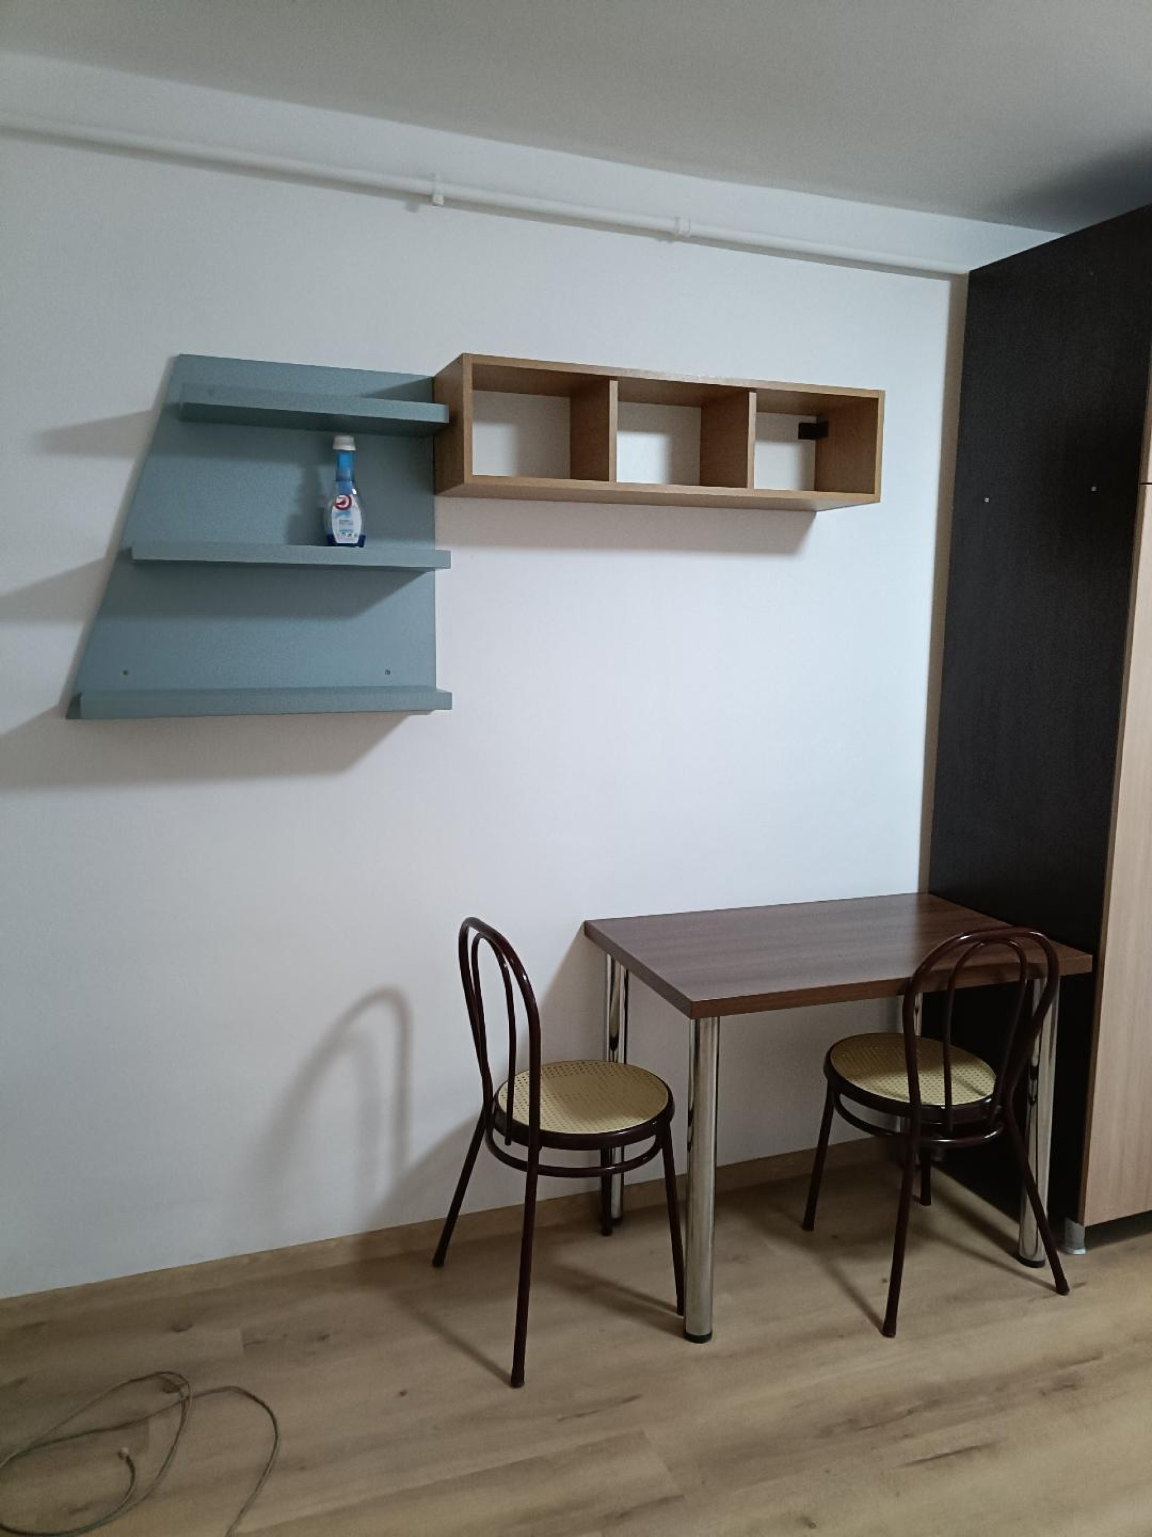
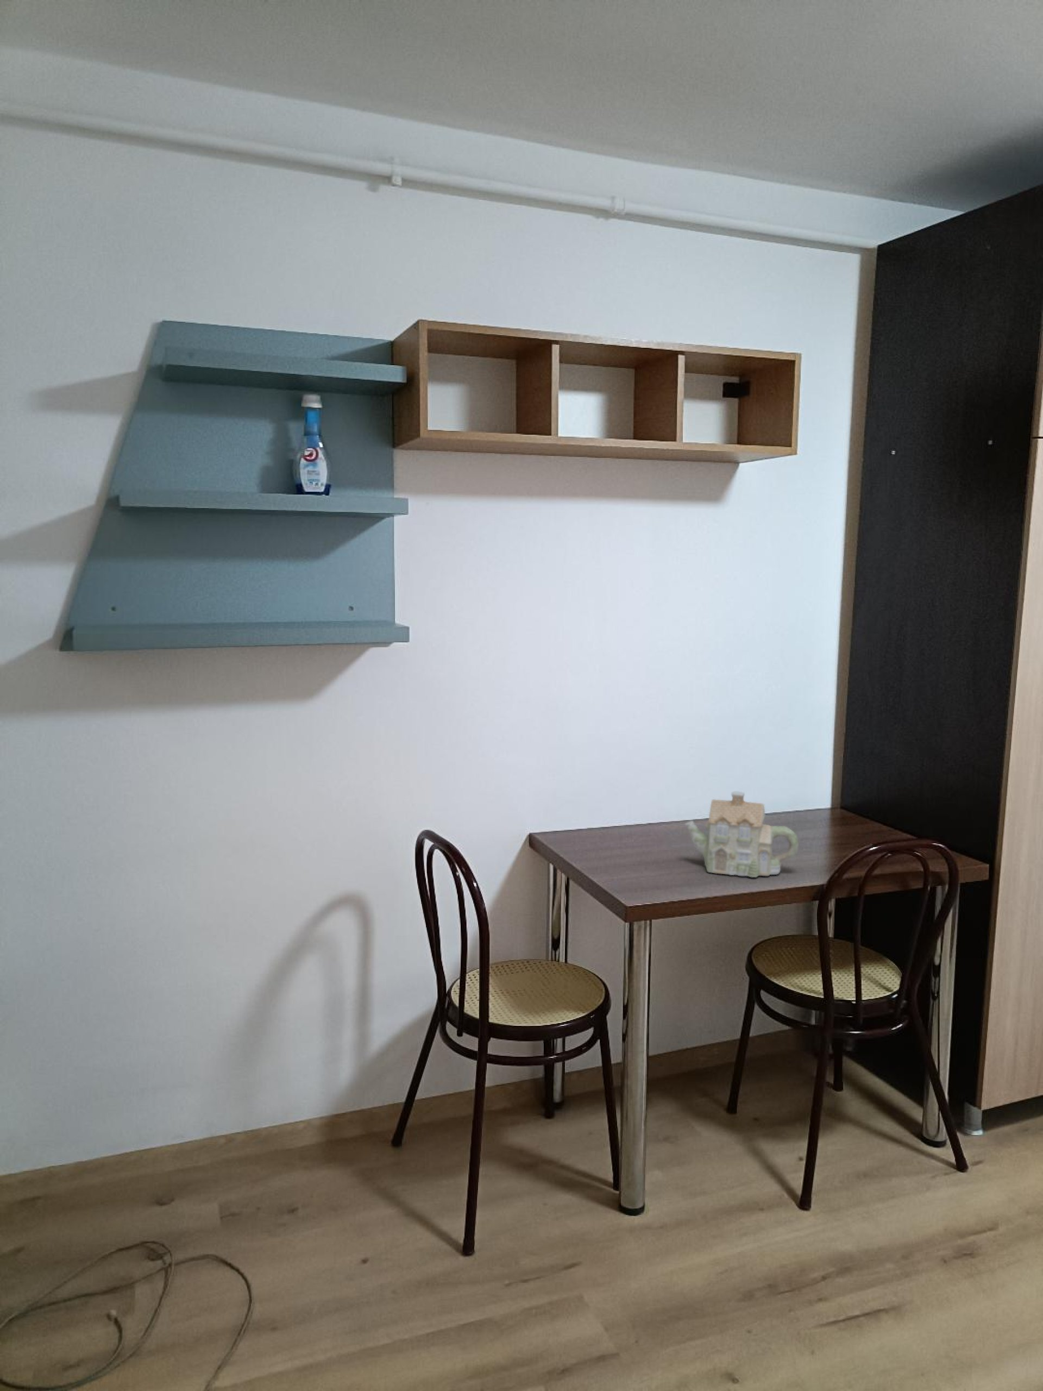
+ teapot [684,791,799,878]
